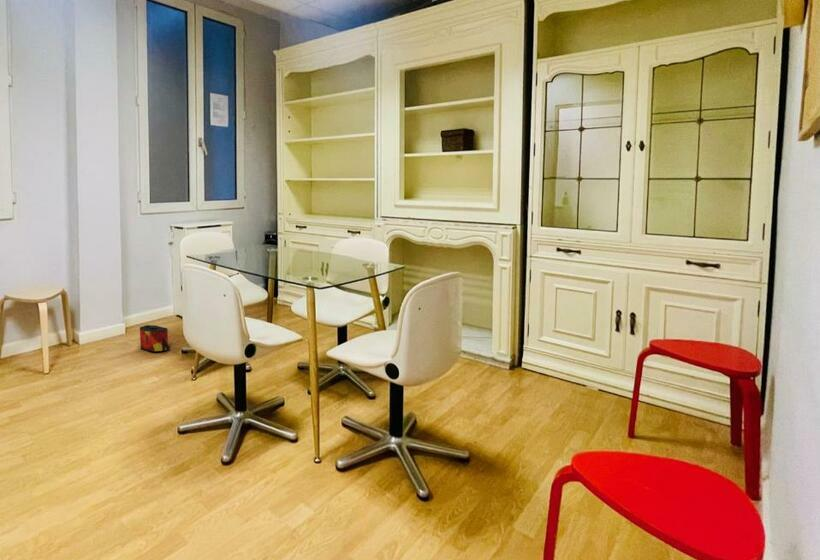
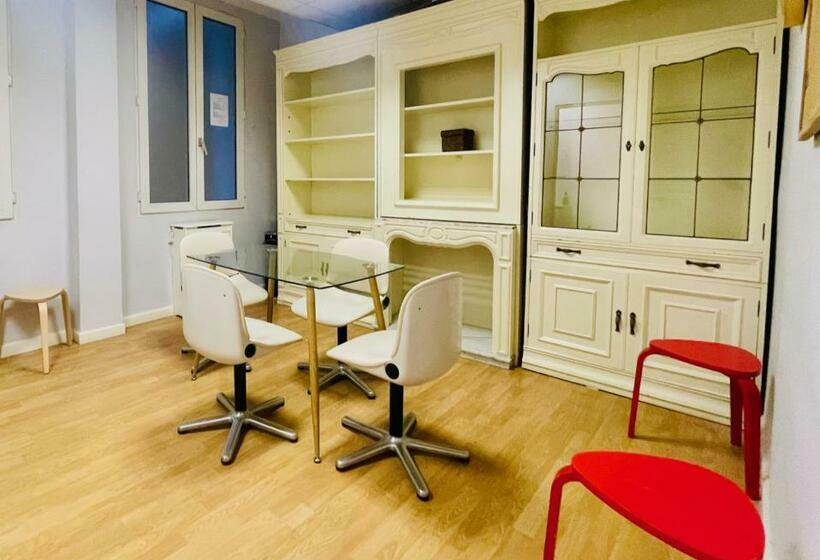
- bag [139,324,171,353]
